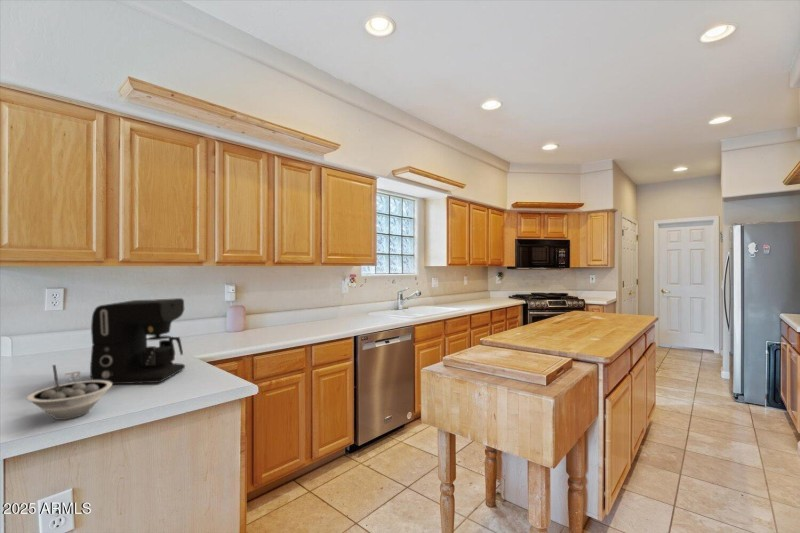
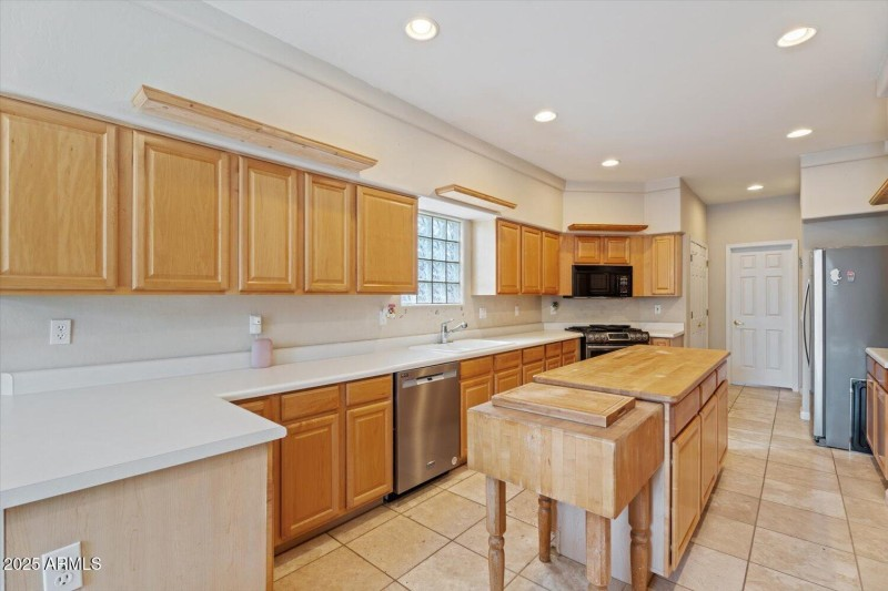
- bowl [26,364,113,421]
- coffee maker [89,297,186,385]
